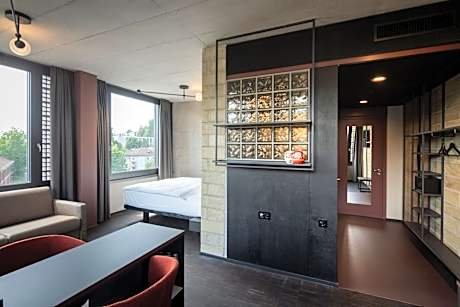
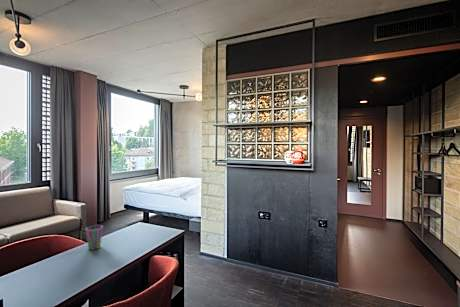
+ cup [85,224,104,251]
